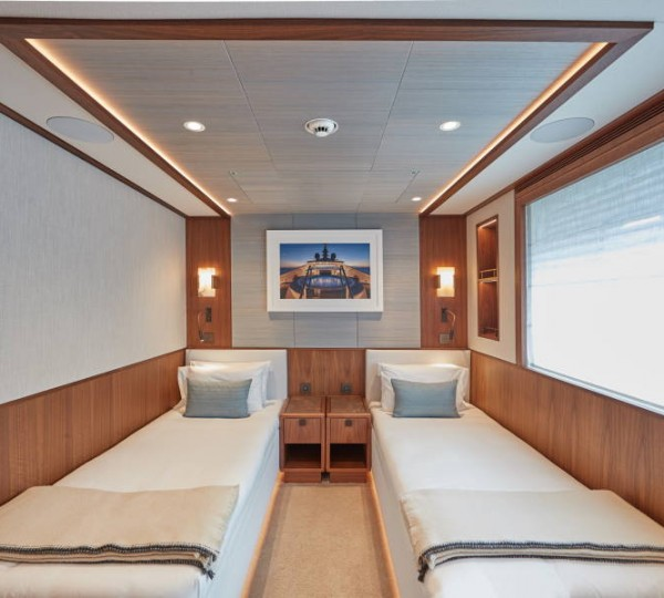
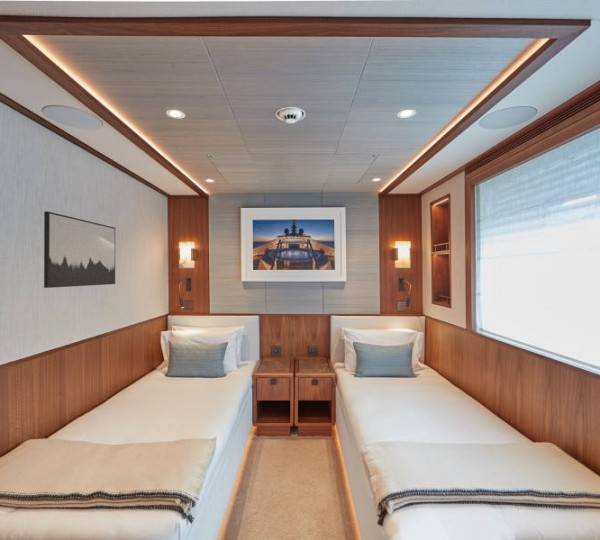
+ wall art [43,210,116,289]
